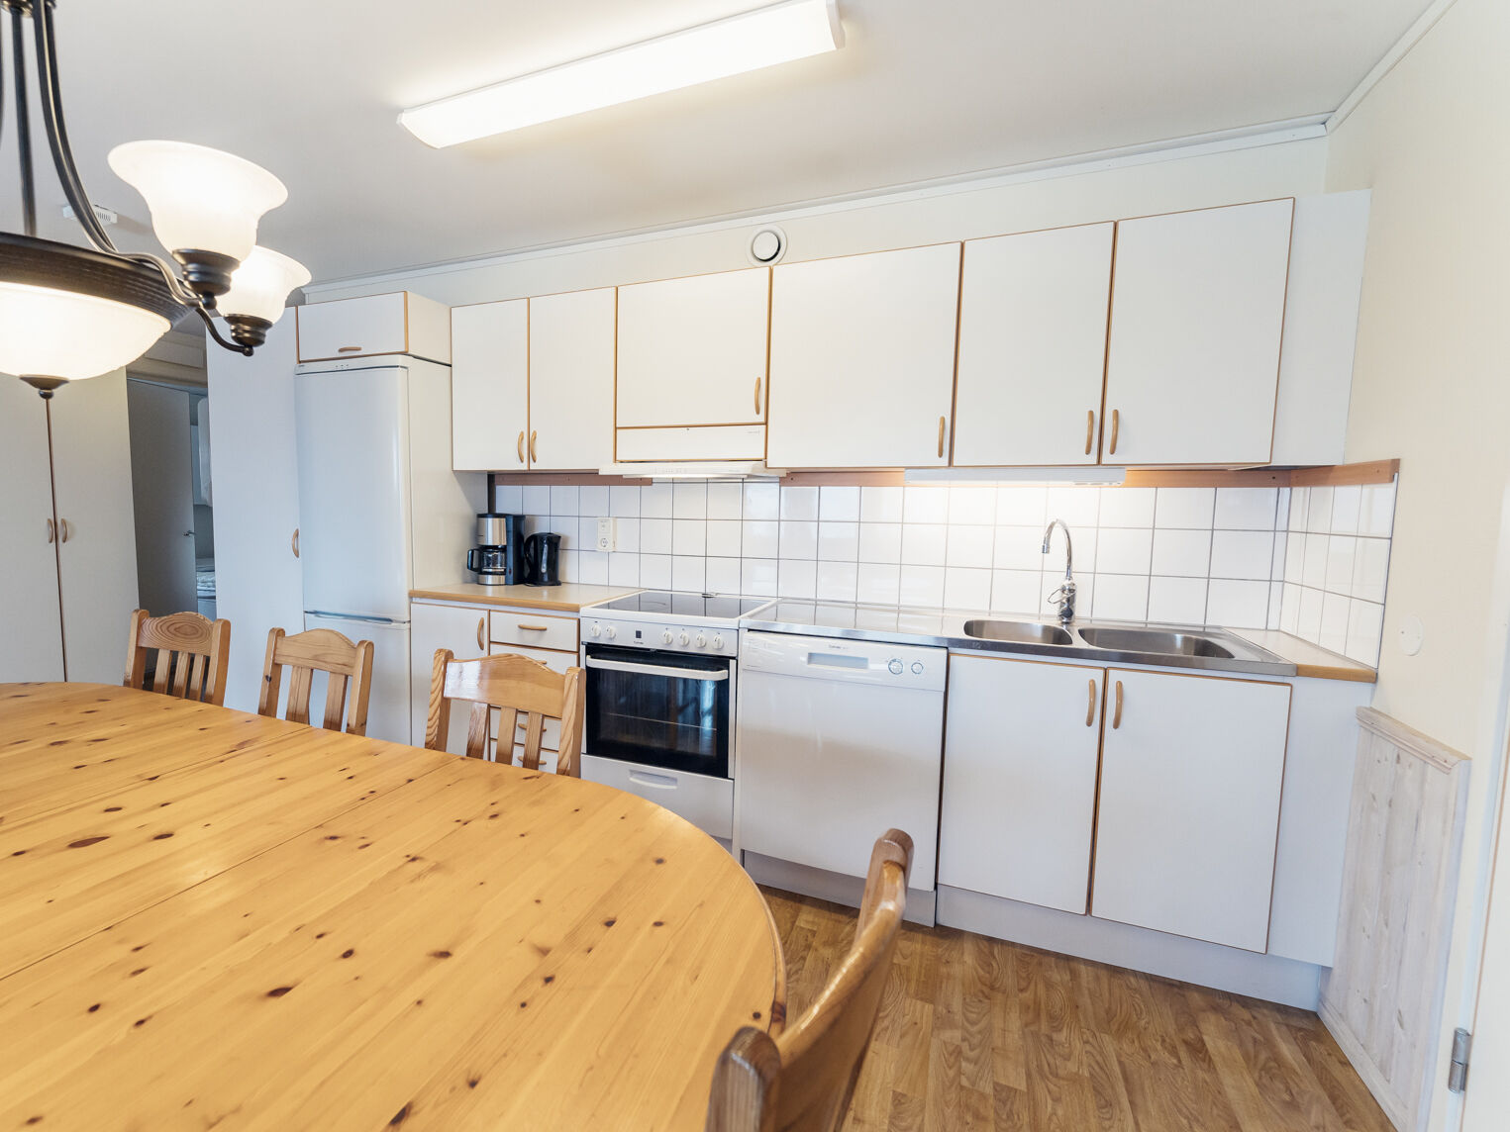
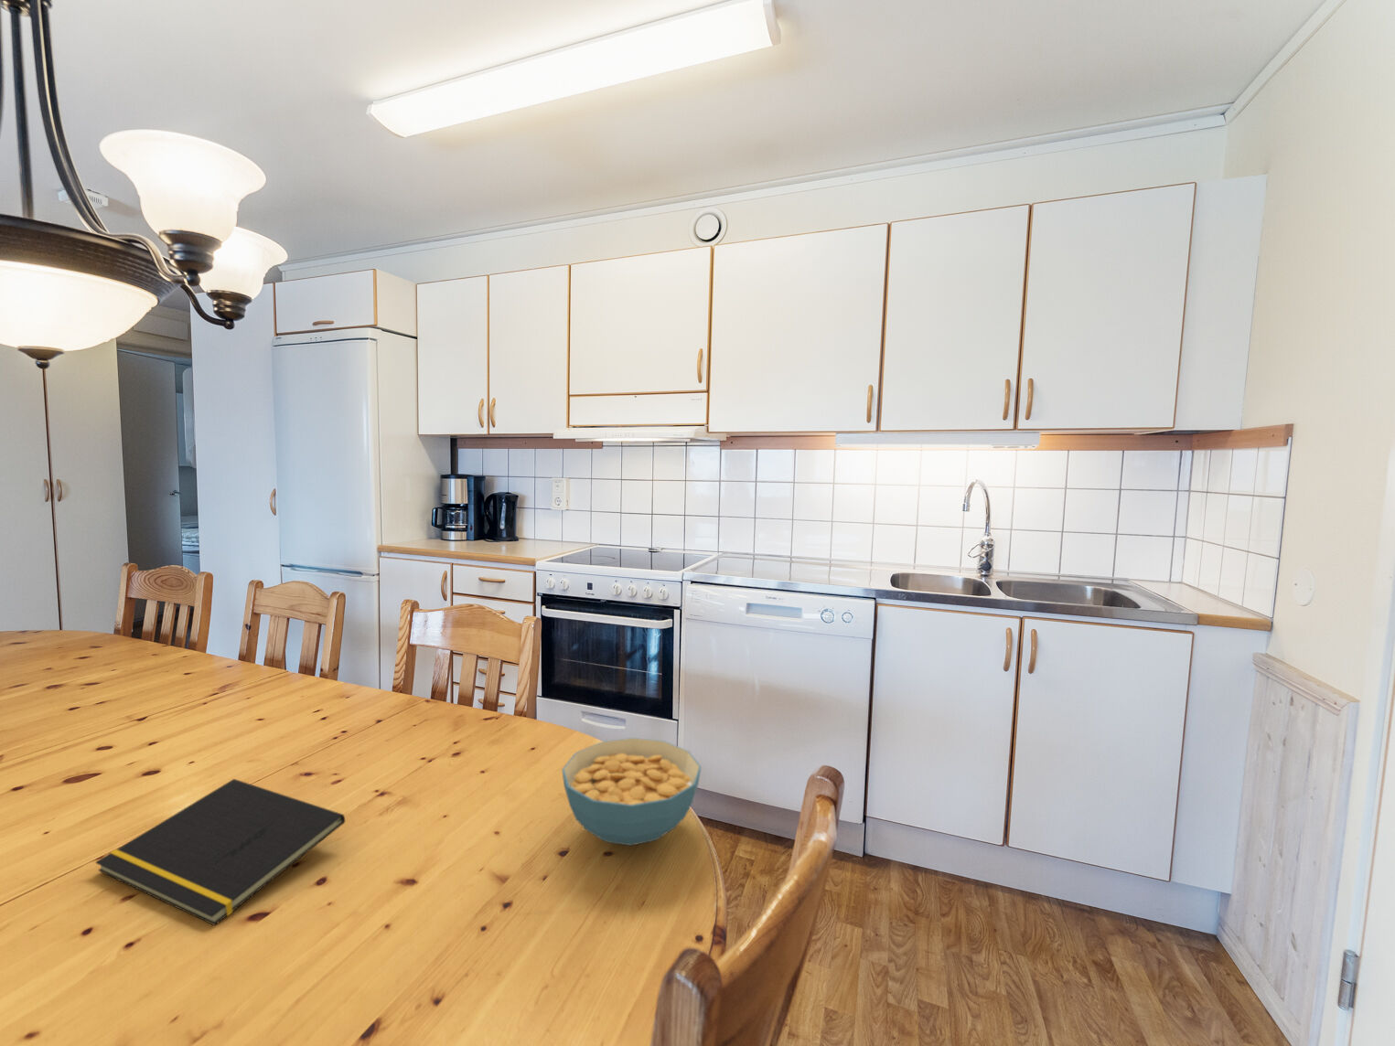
+ notepad [95,778,346,926]
+ cereal bowl [561,737,701,847]
